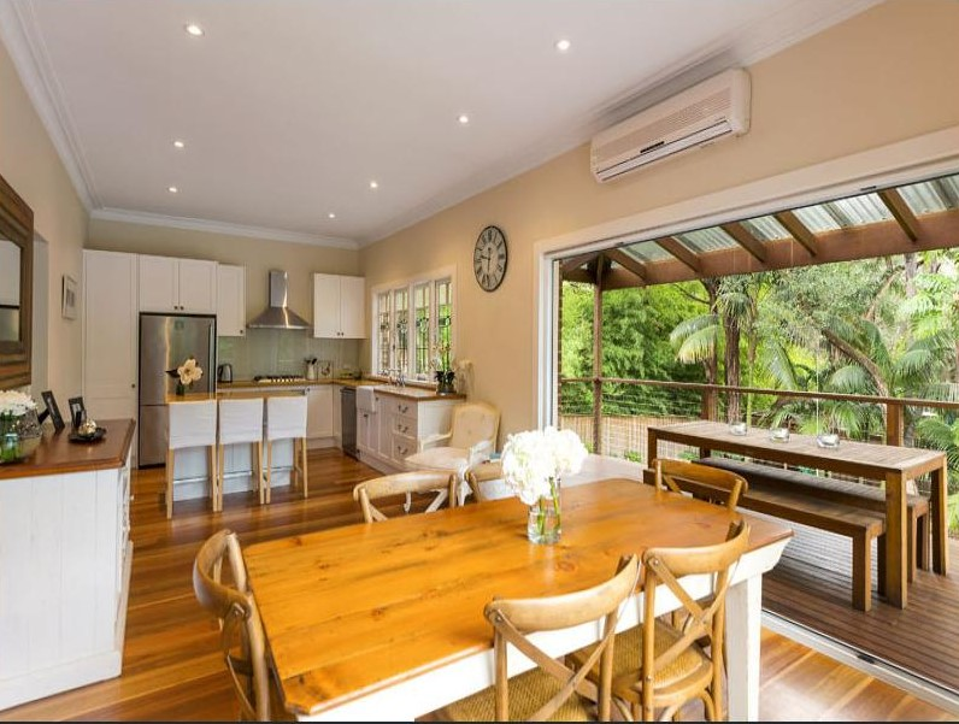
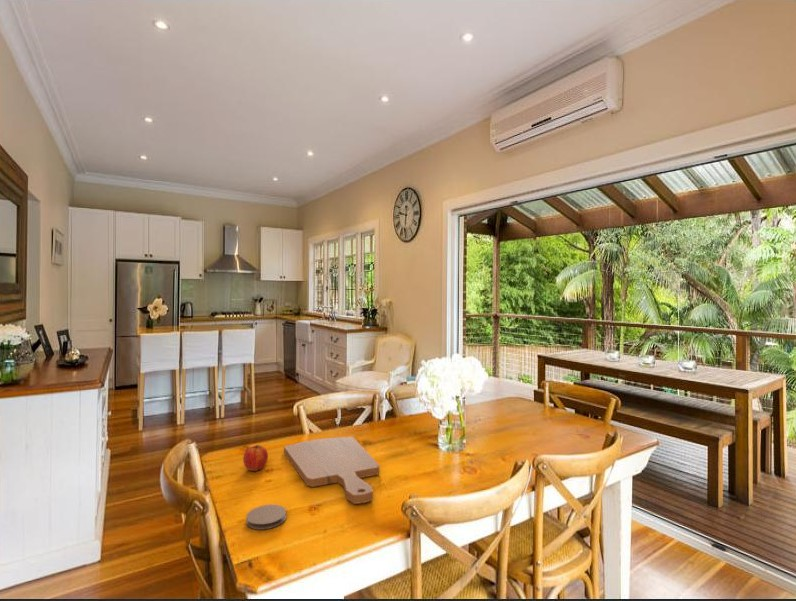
+ coaster [245,503,287,531]
+ fruit [242,444,269,472]
+ cutting board [283,436,380,505]
